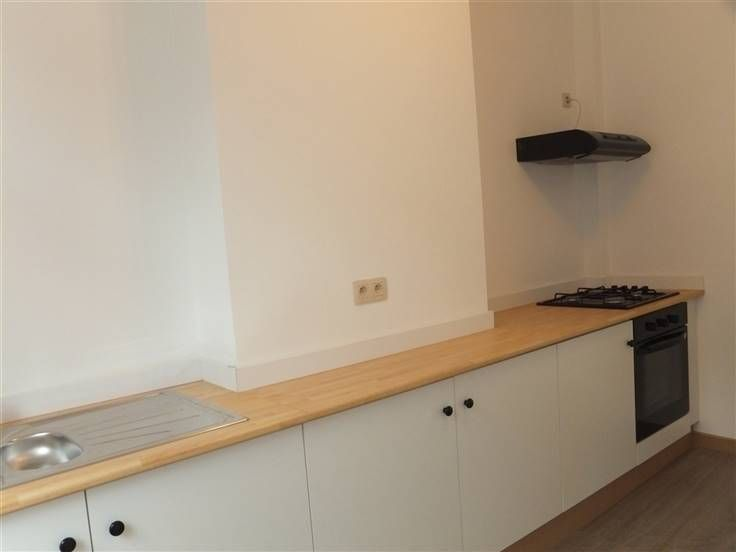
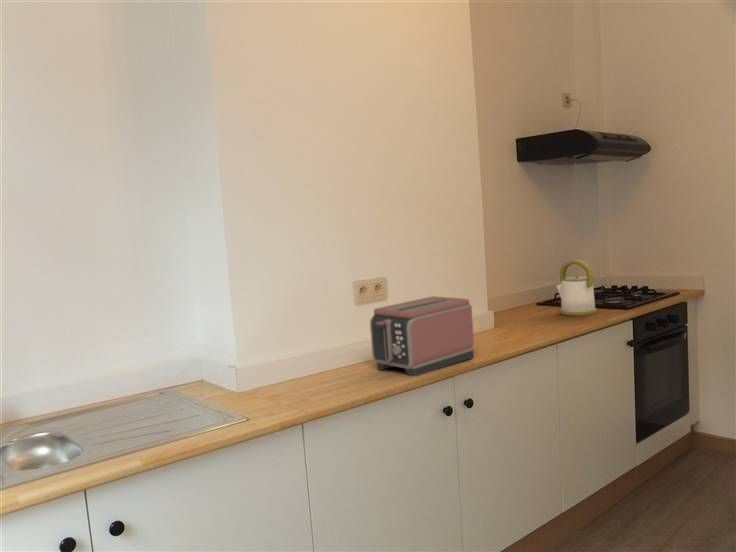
+ toaster [369,295,475,377]
+ kettle [555,259,598,316]
